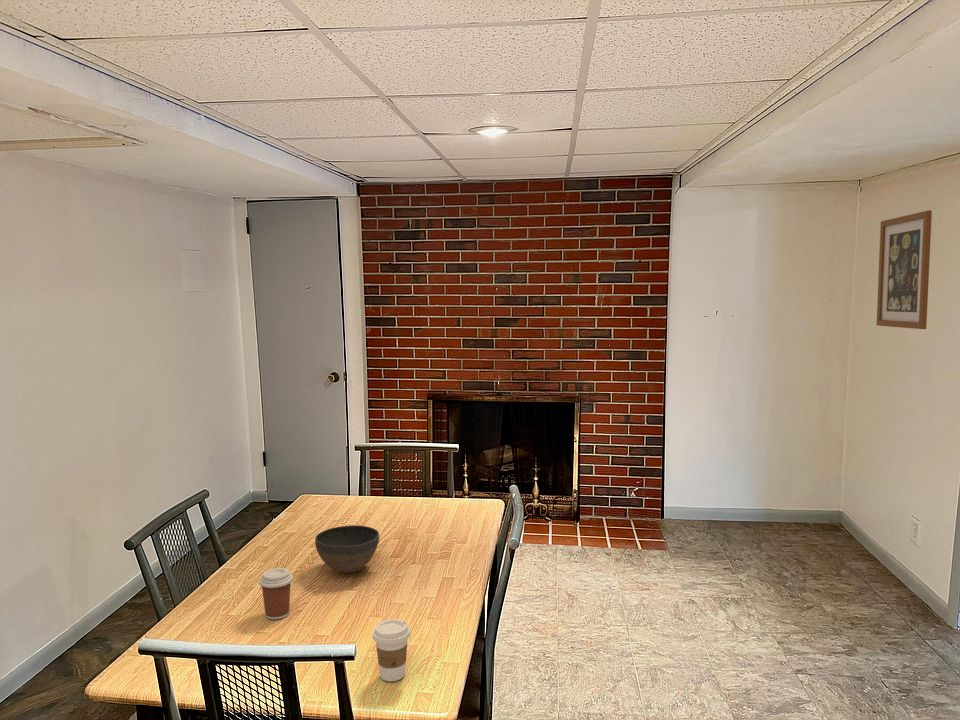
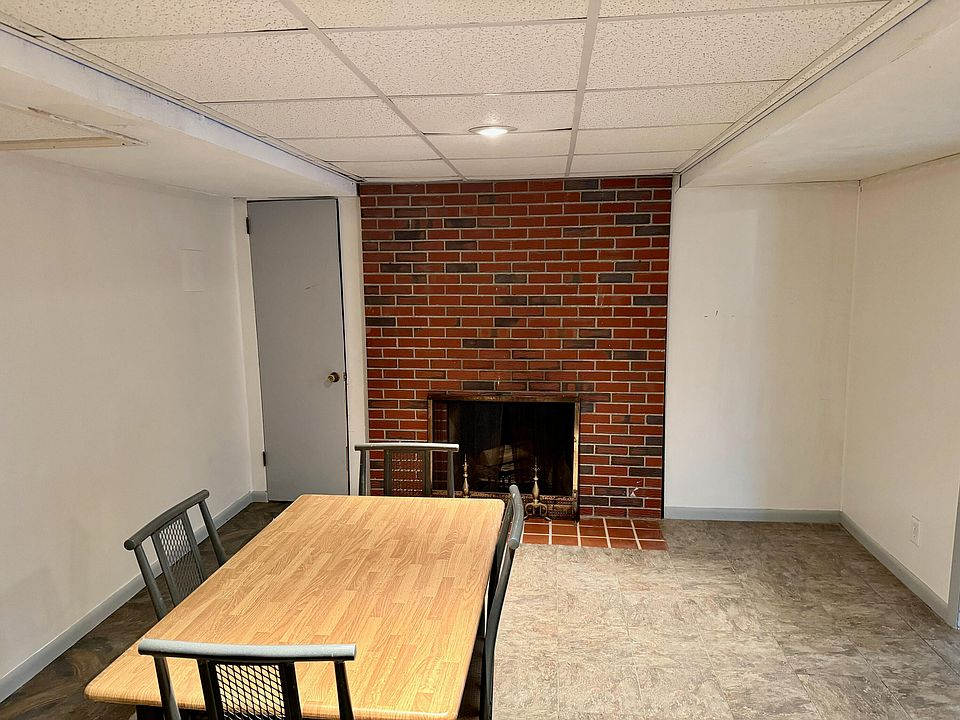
- coffee cup [372,618,411,682]
- coffee cup [258,567,294,621]
- wall art [876,209,933,330]
- bowl [314,524,380,574]
